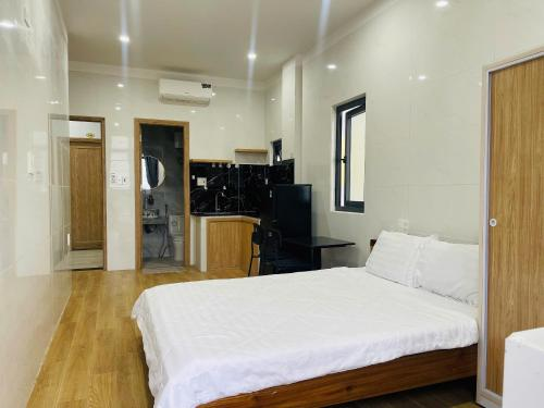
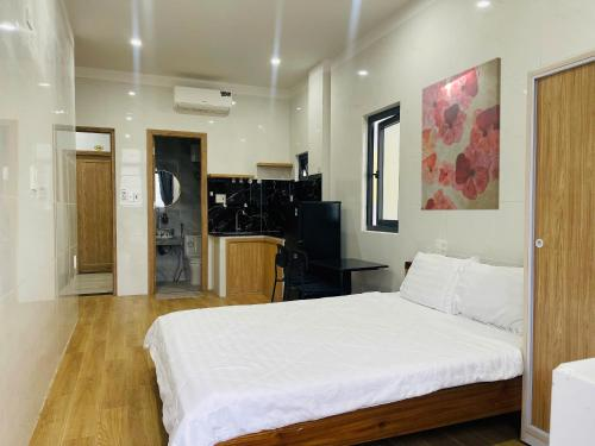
+ wall art [420,56,502,212]
